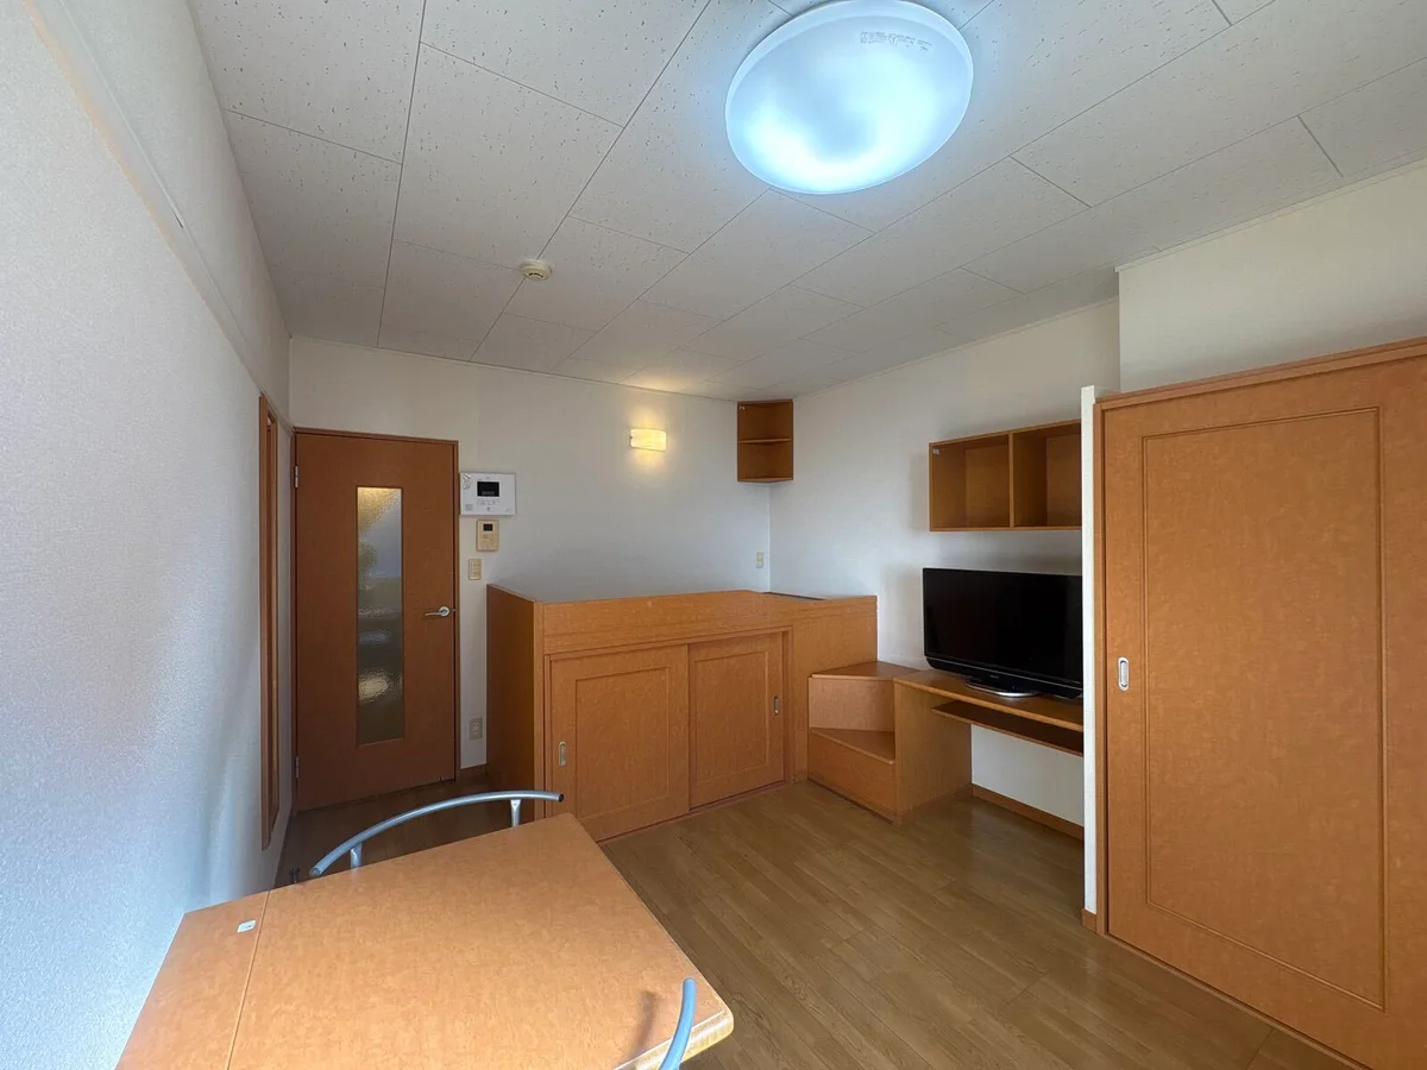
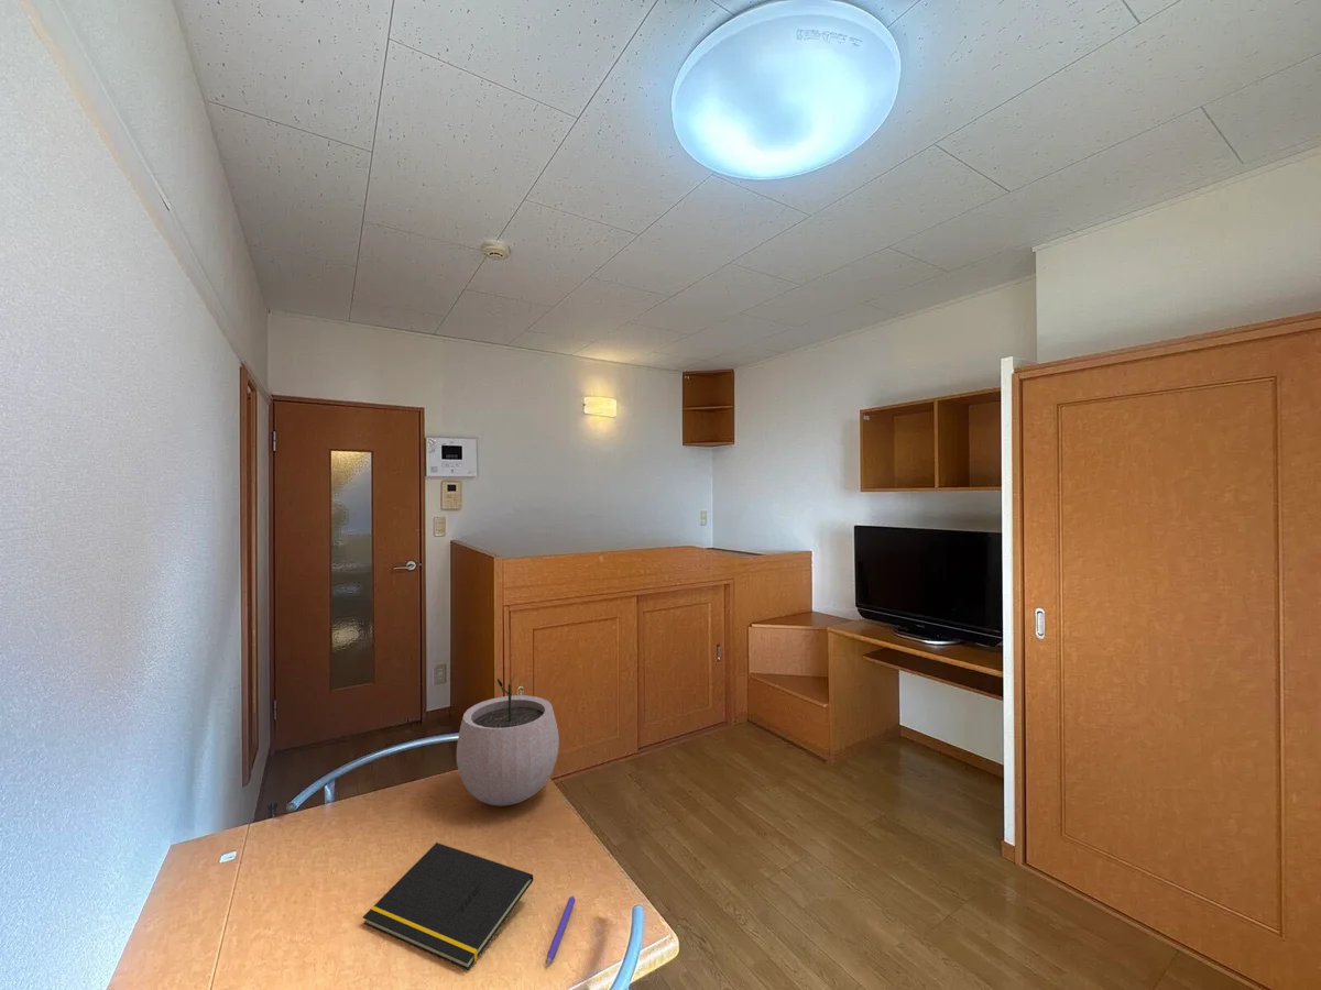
+ pen [546,894,576,967]
+ notepad [362,842,534,971]
+ plant pot [456,674,560,806]
